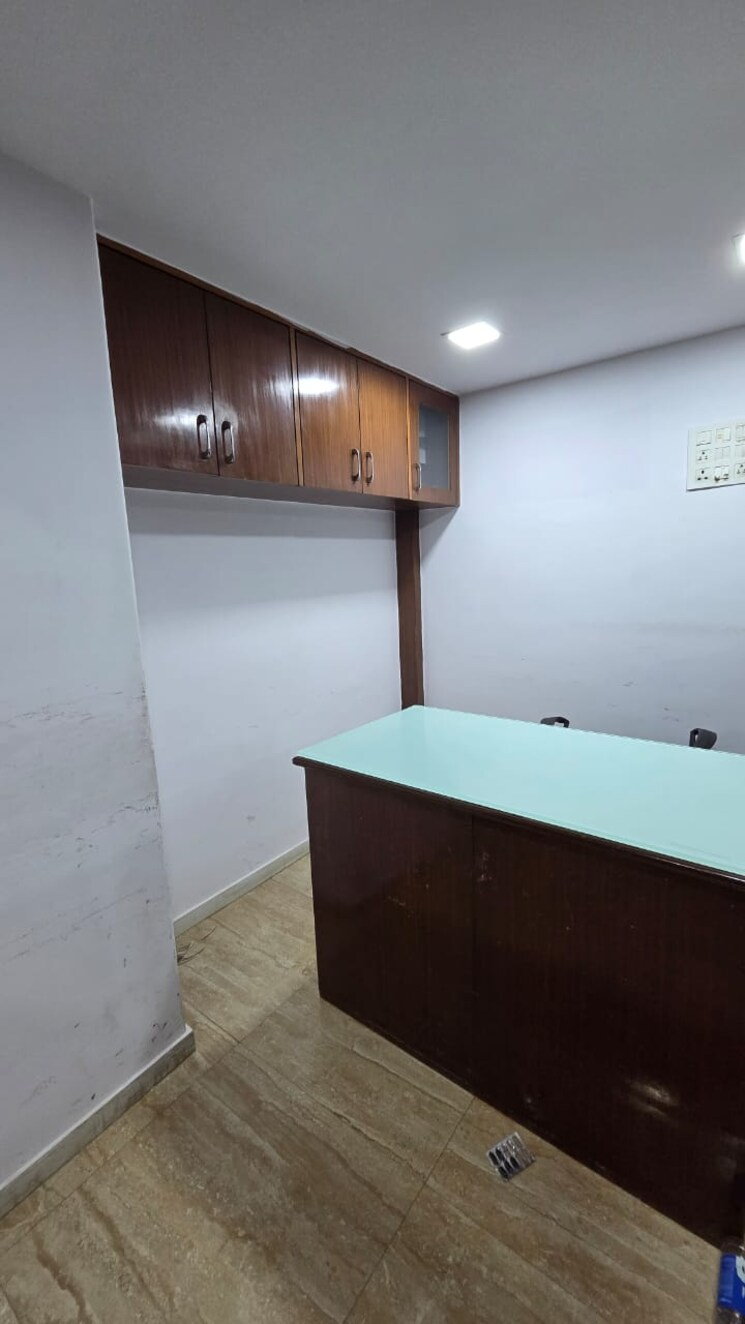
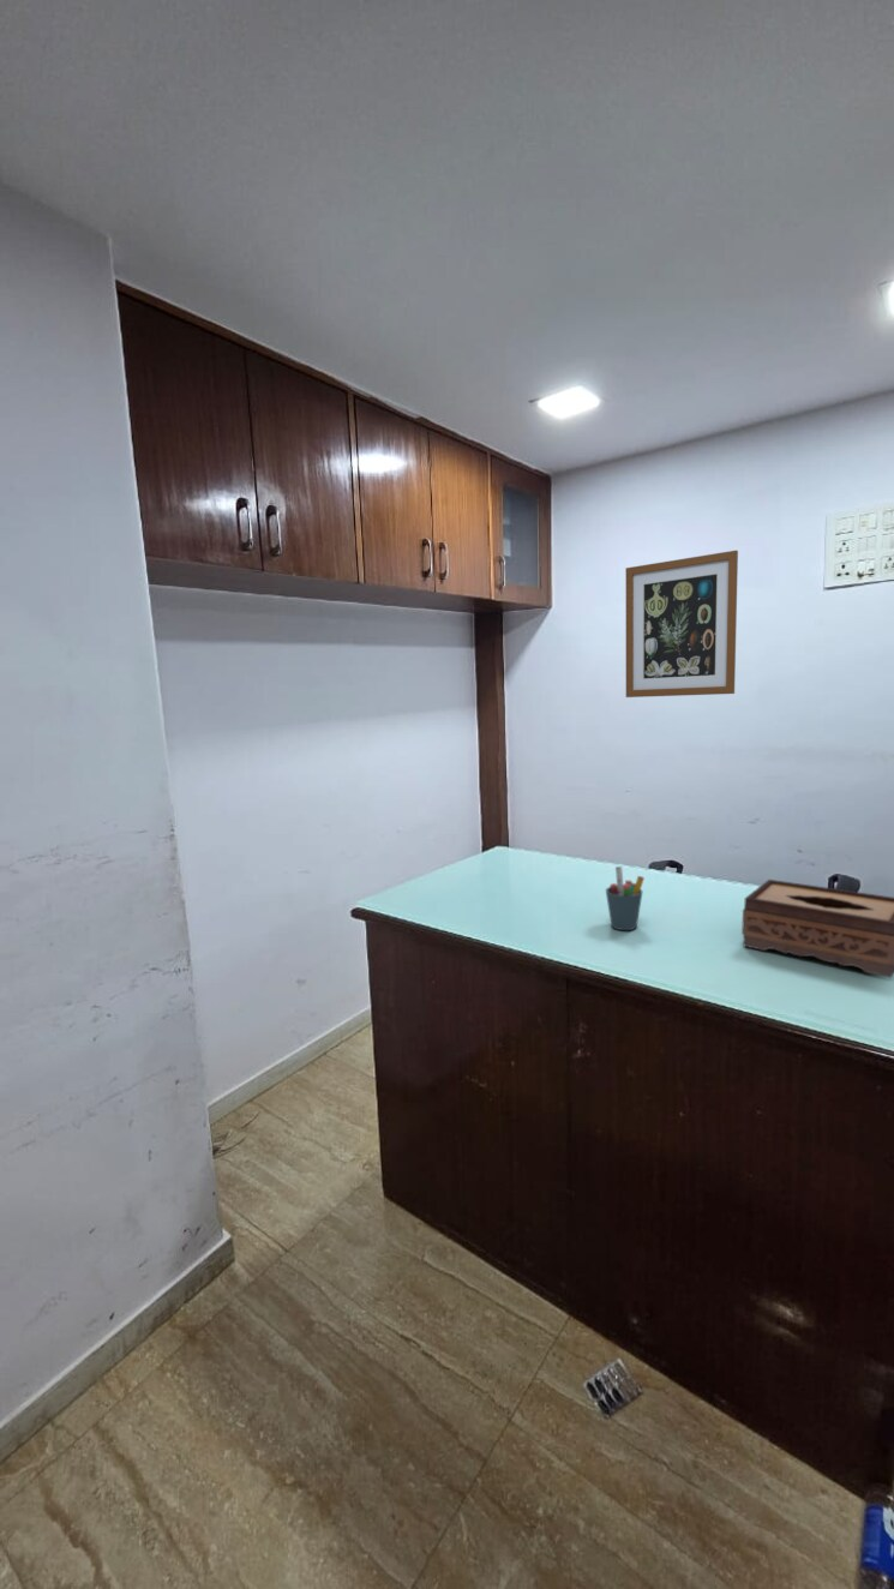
+ tissue box [740,879,894,979]
+ pen holder [605,865,646,931]
+ wall art [625,550,739,698]
